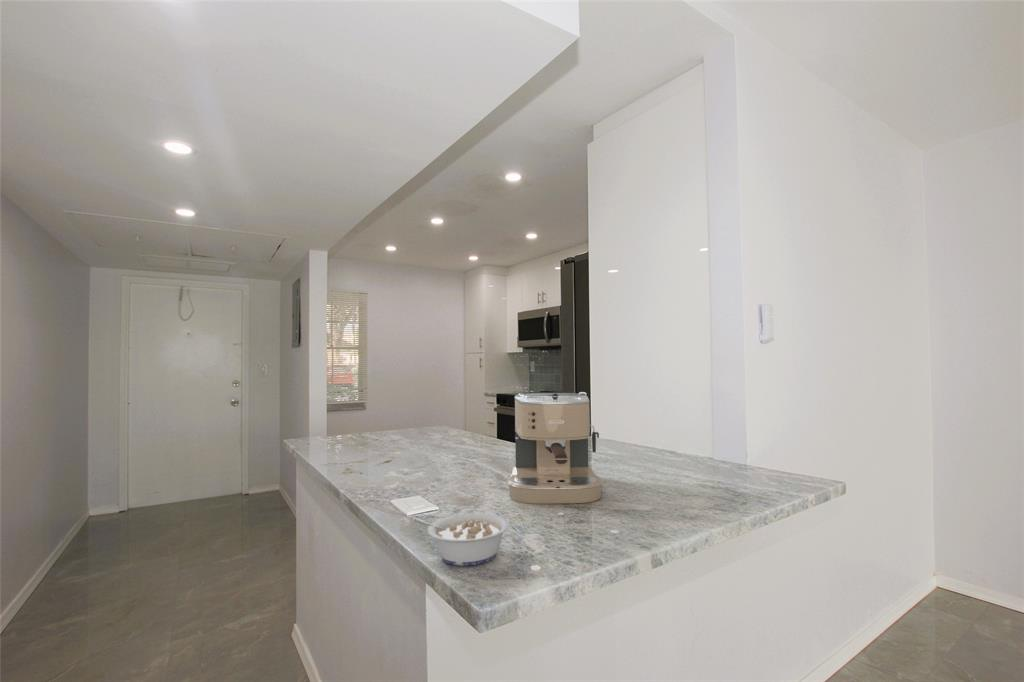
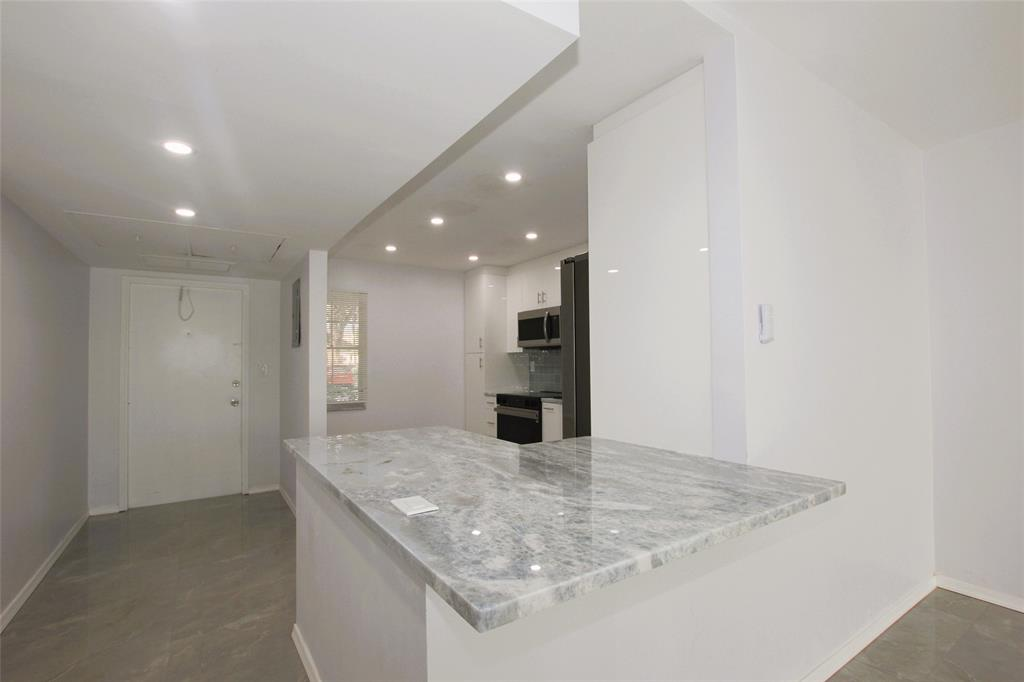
- legume [412,512,511,567]
- coffee maker [507,391,604,505]
